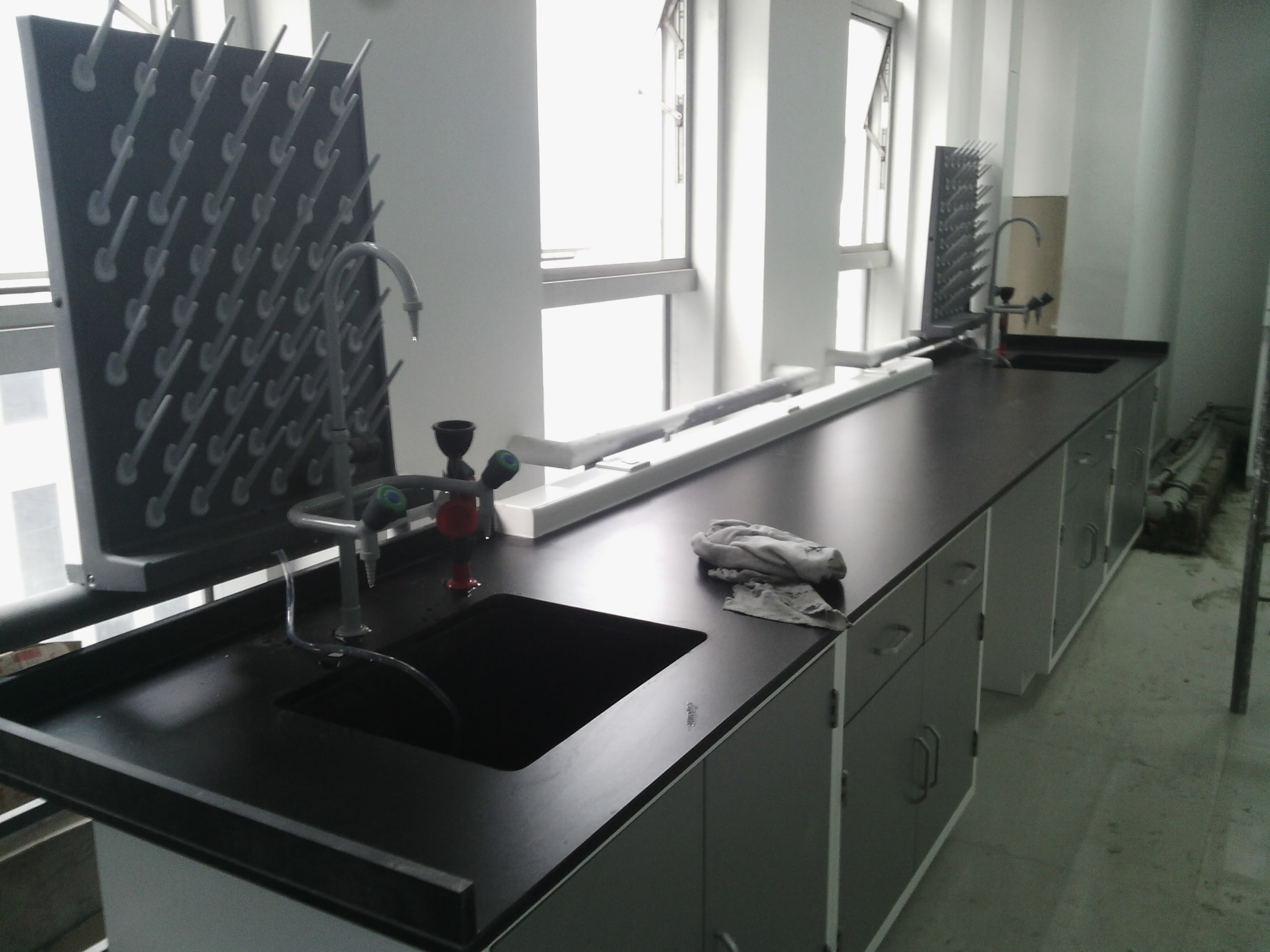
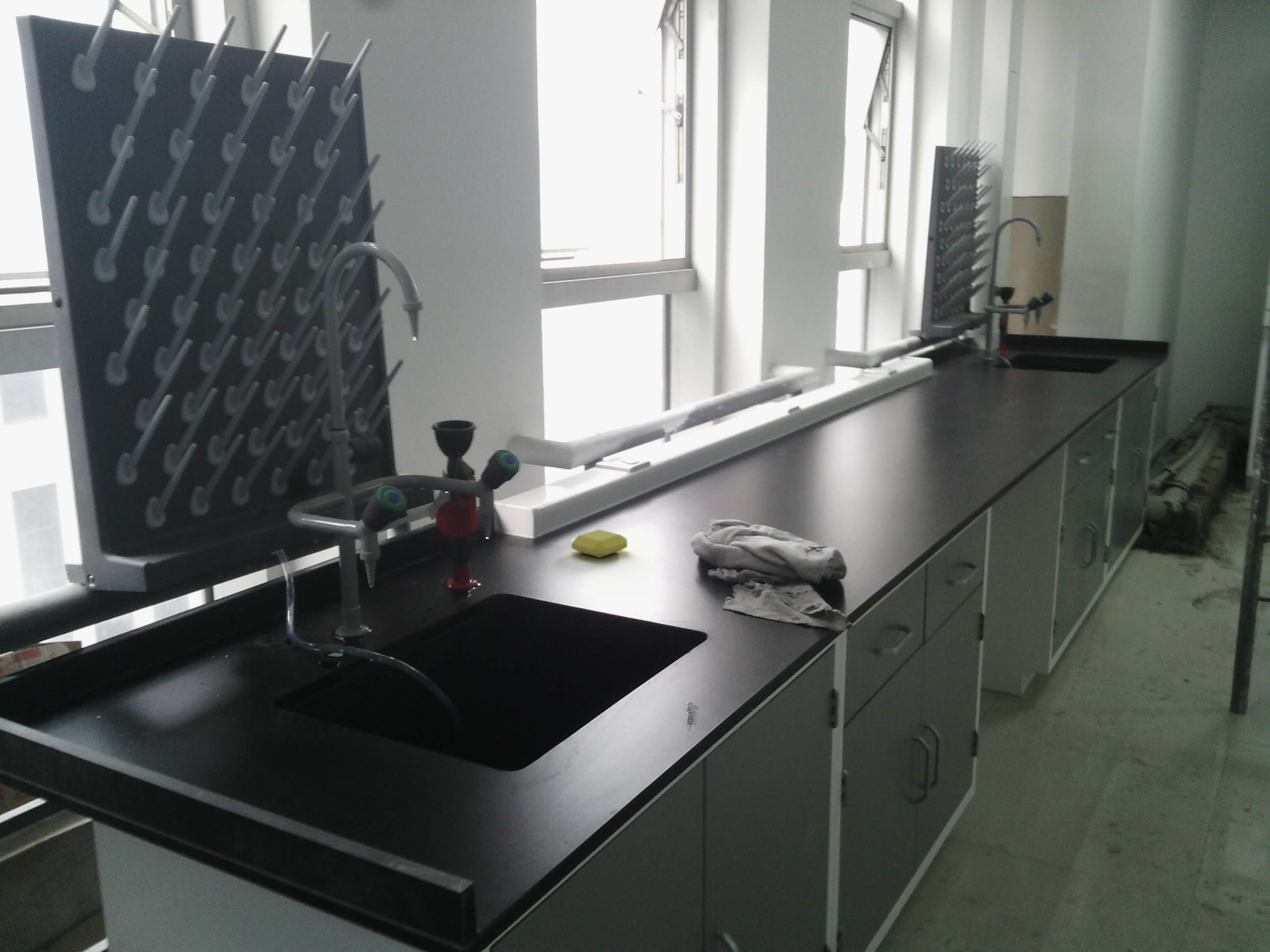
+ soap bar [571,529,628,558]
